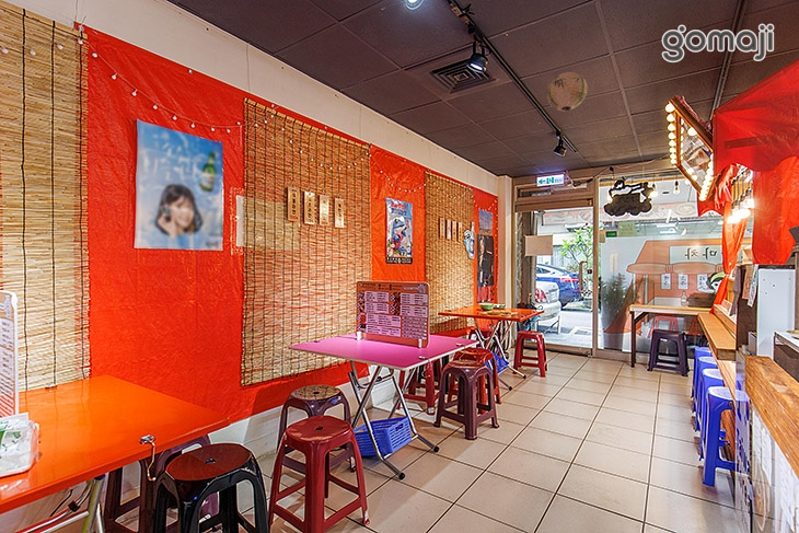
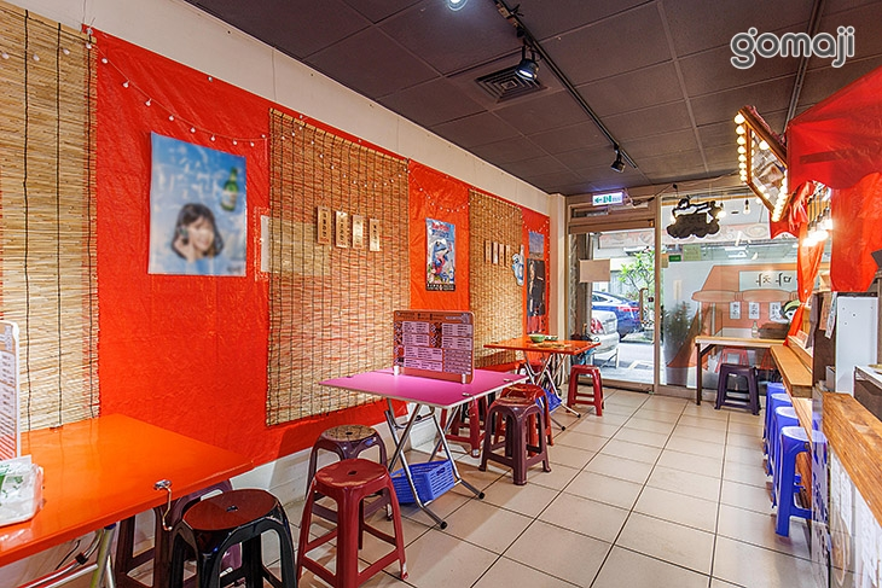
- paper lantern [545,71,588,112]
